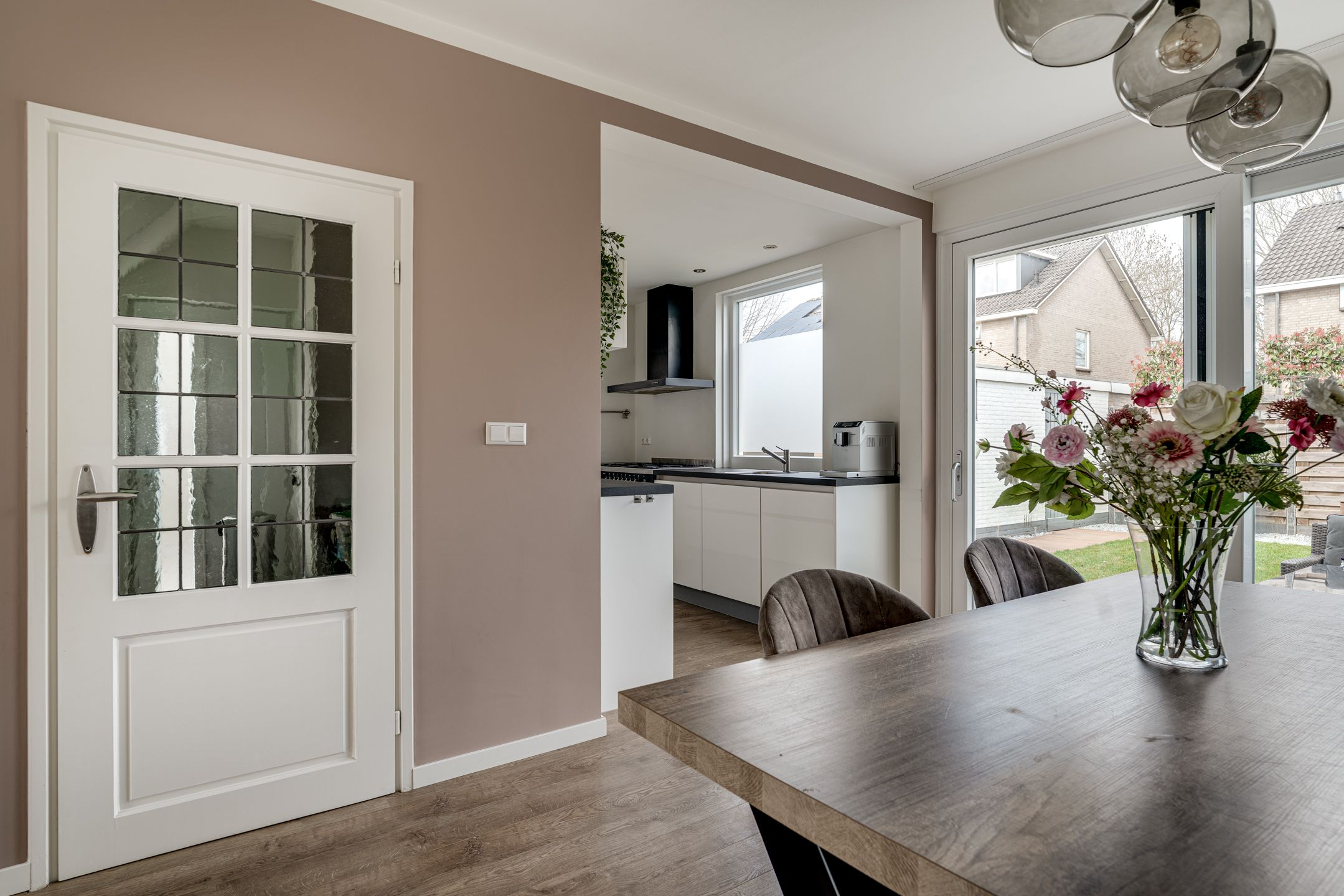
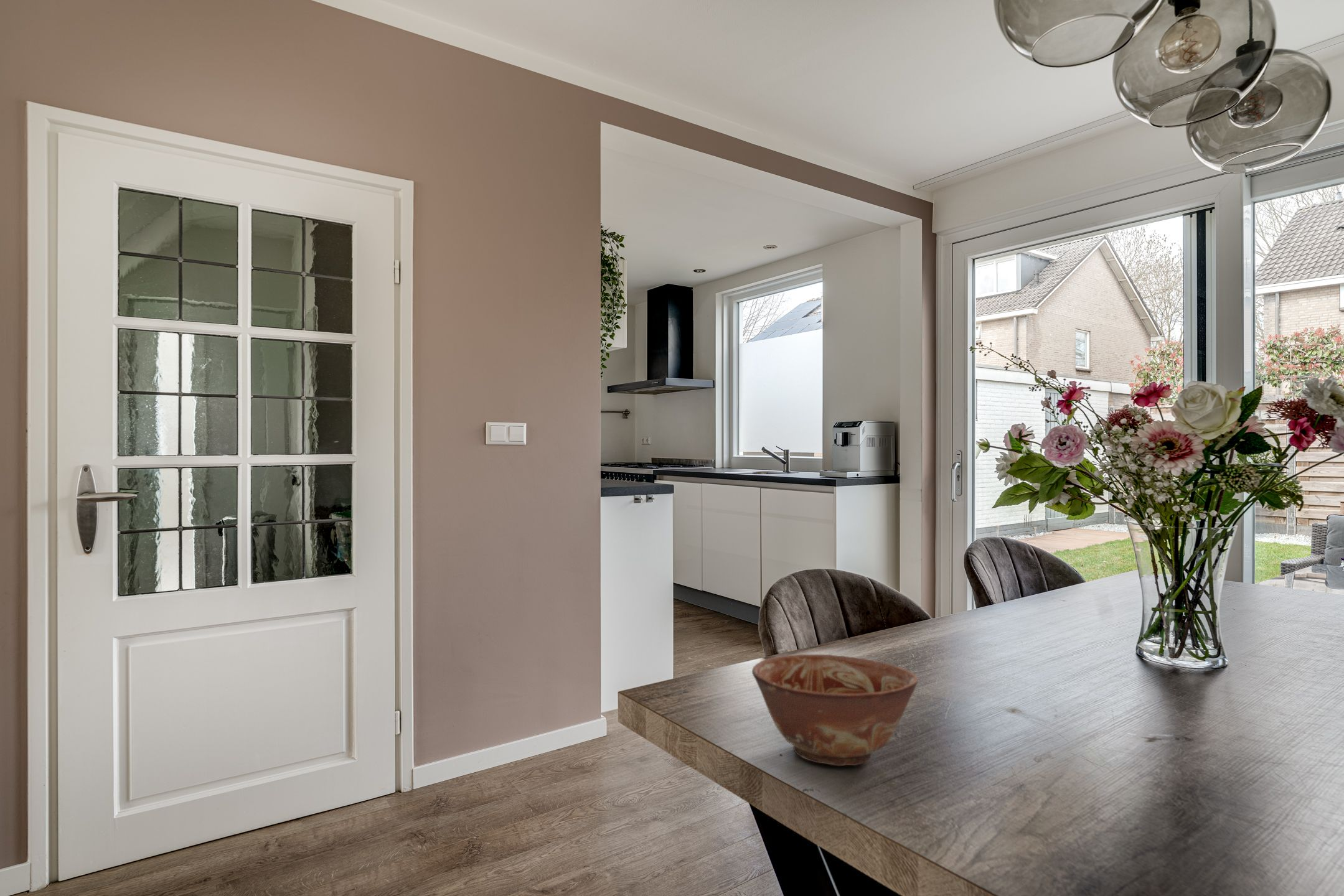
+ ceramic bowl [751,654,919,767]
